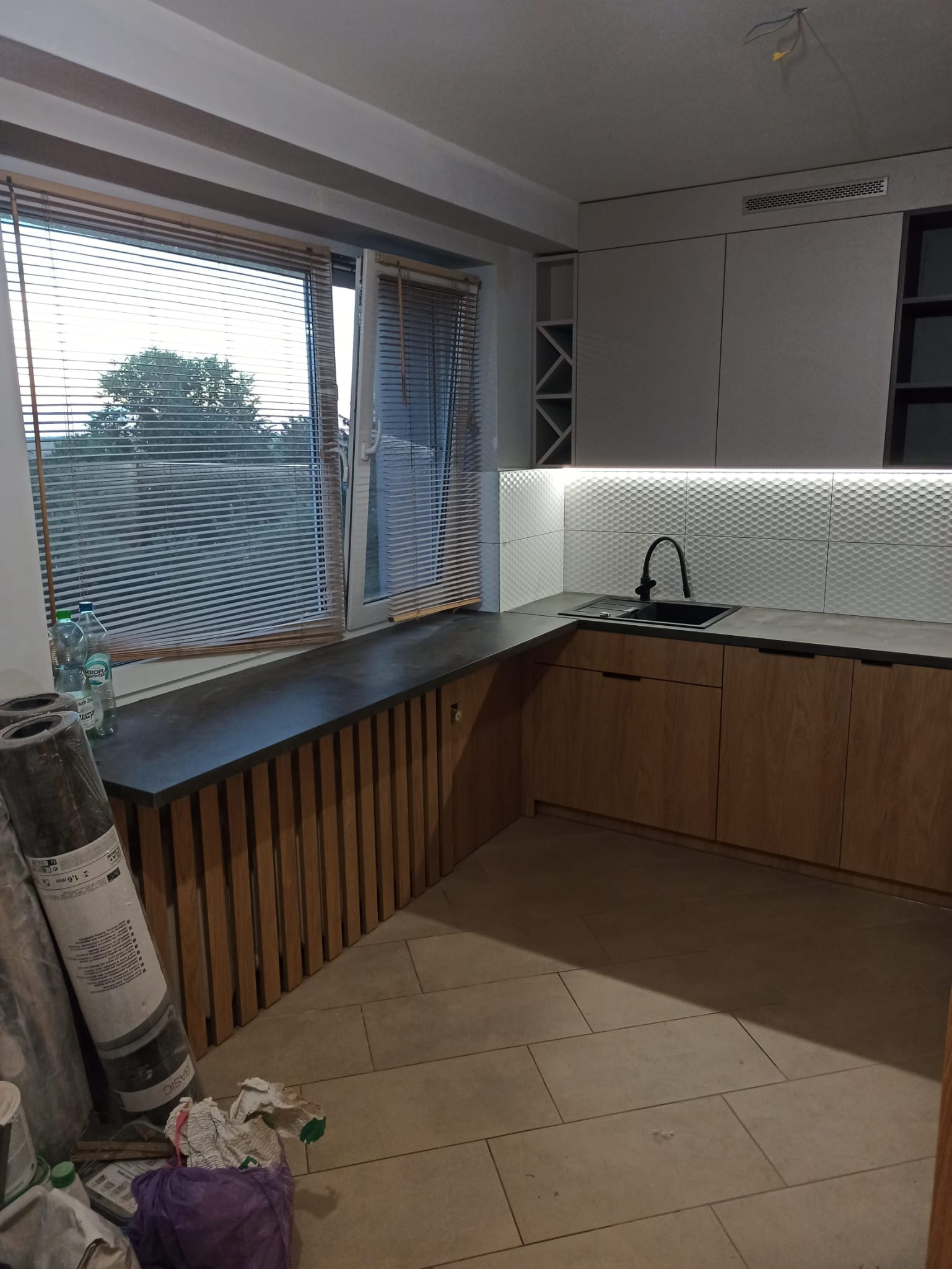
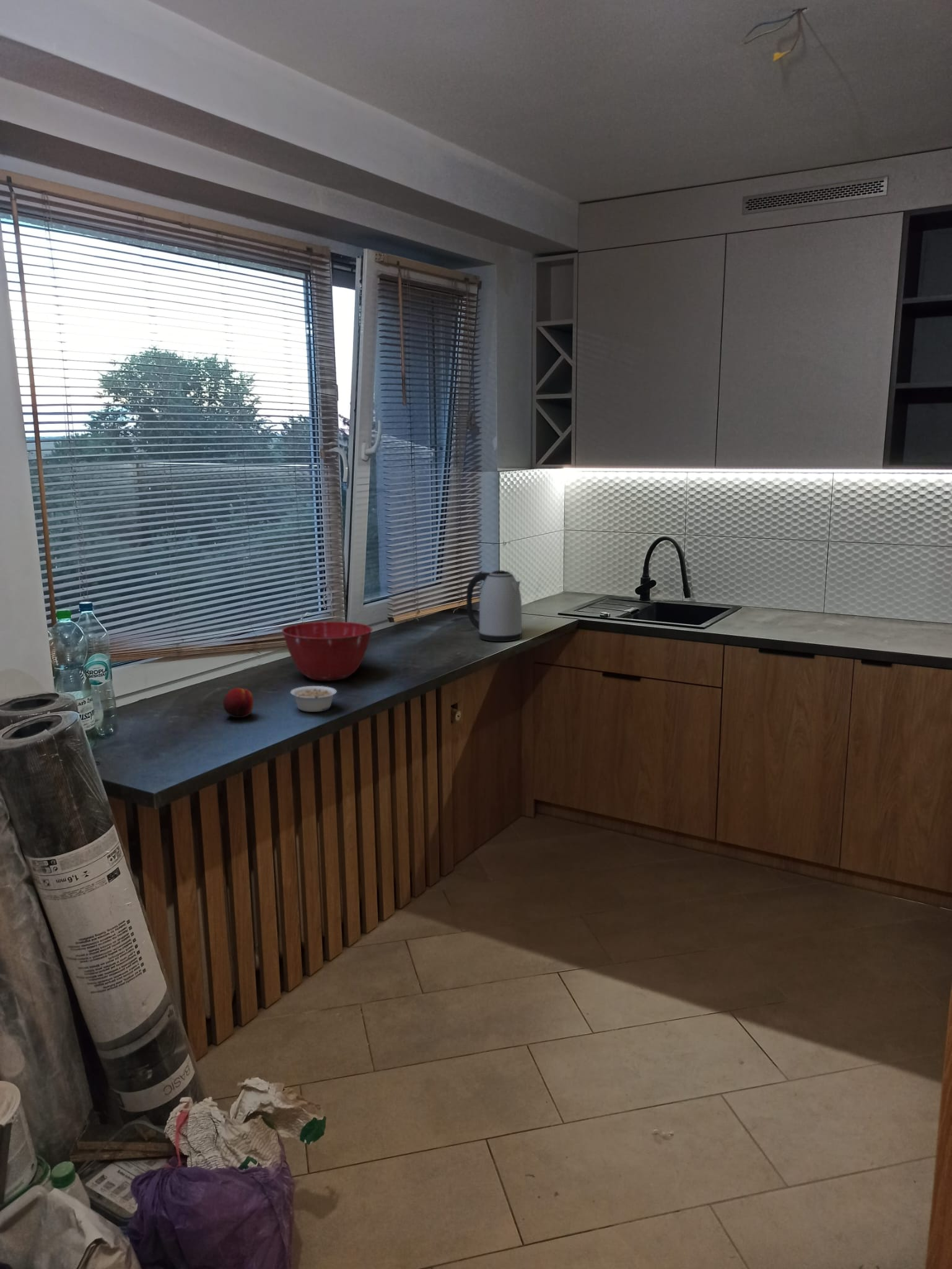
+ mixing bowl [281,621,373,681]
+ legume [290,685,338,713]
+ fruit [222,687,254,718]
+ kettle [466,569,523,642]
